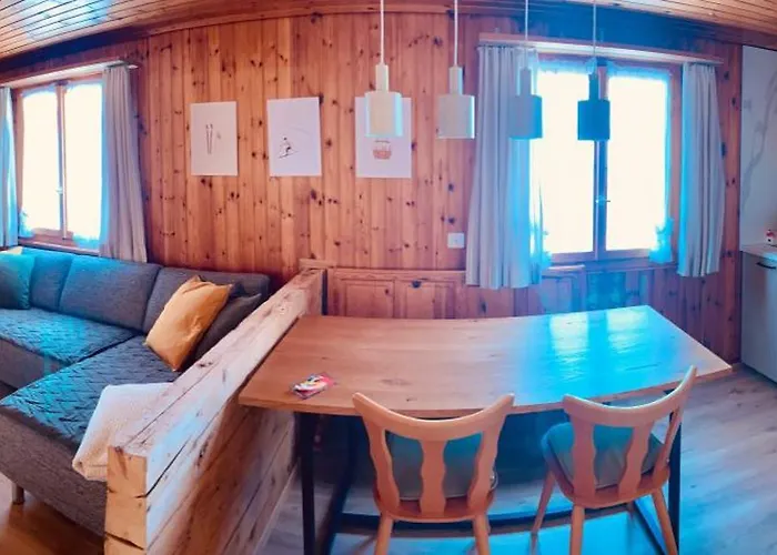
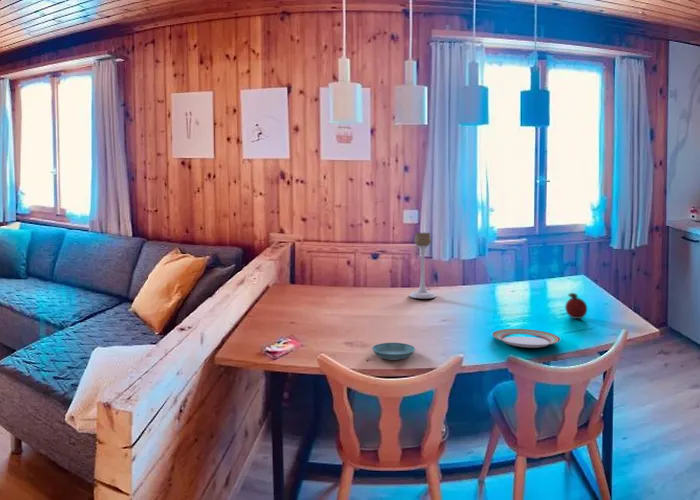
+ plate [491,328,561,349]
+ candle holder [408,232,437,299]
+ fruit [564,292,588,320]
+ saucer [371,342,416,361]
